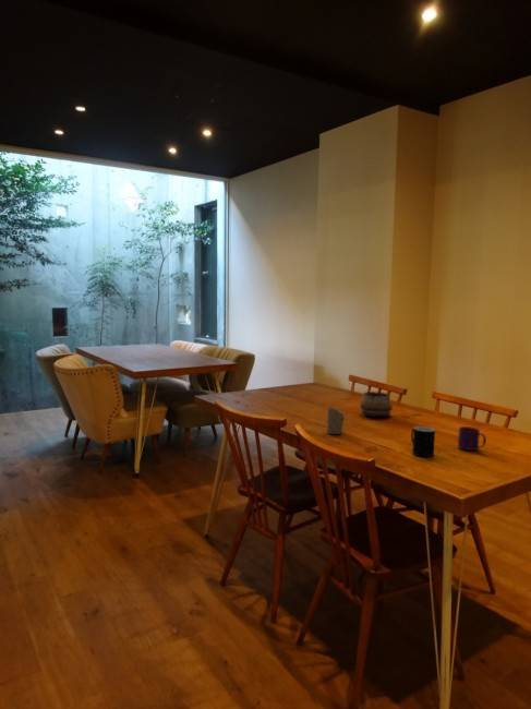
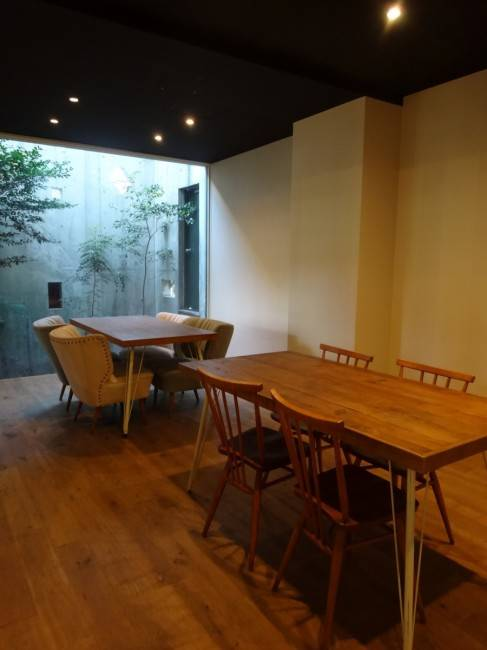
- cup [410,425,436,458]
- decorative bowl [359,390,394,418]
- mug [457,425,487,452]
- candle [326,406,346,435]
